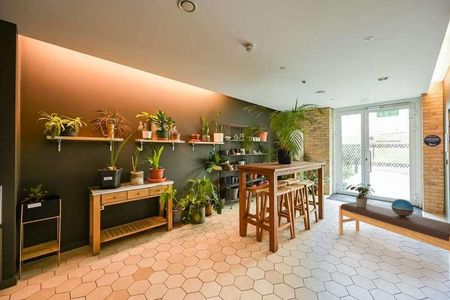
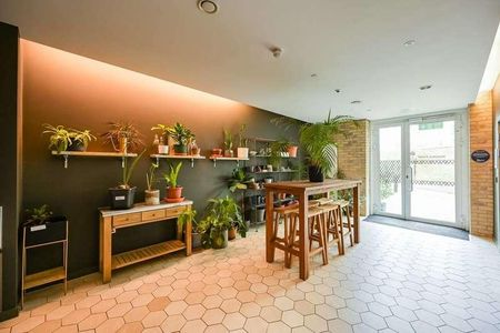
- potted plant [345,183,376,207]
- decorative sphere [391,198,415,216]
- bench [338,201,450,252]
